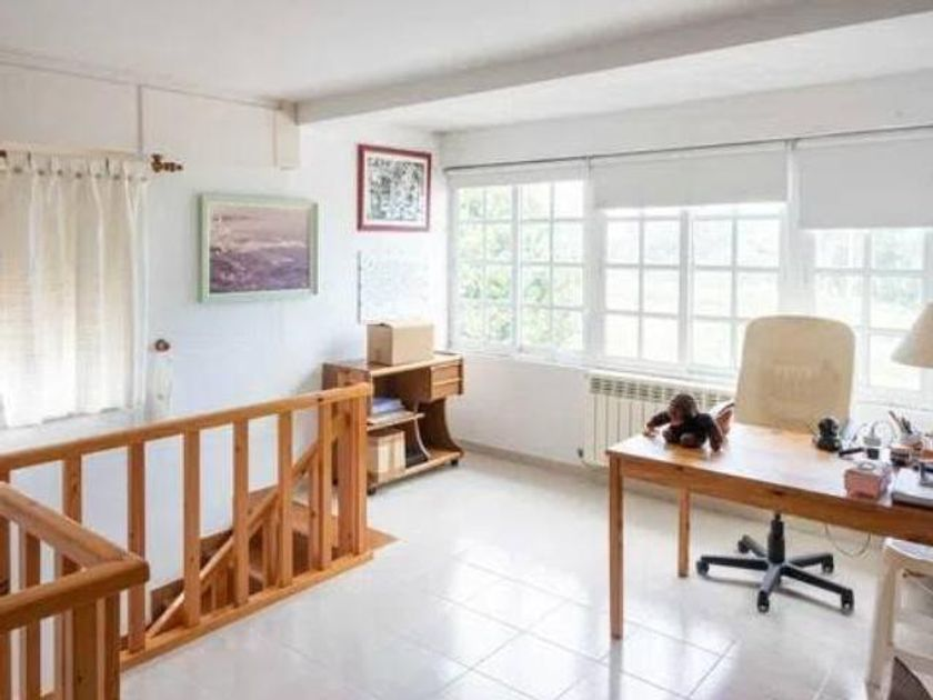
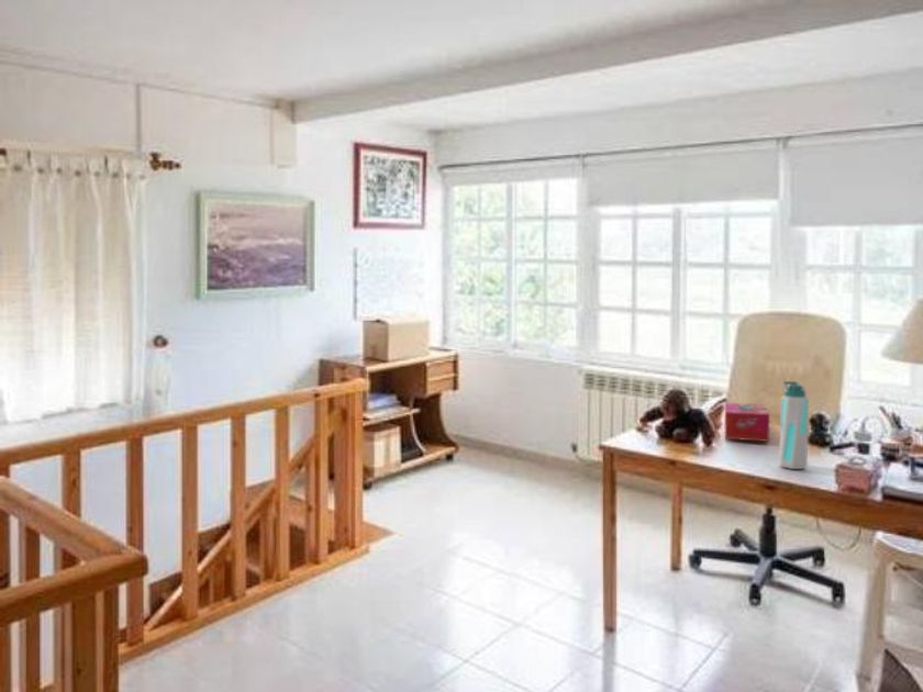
+ tissue box [724,402,770,443]
+ water bottle [778,380,810,470]
